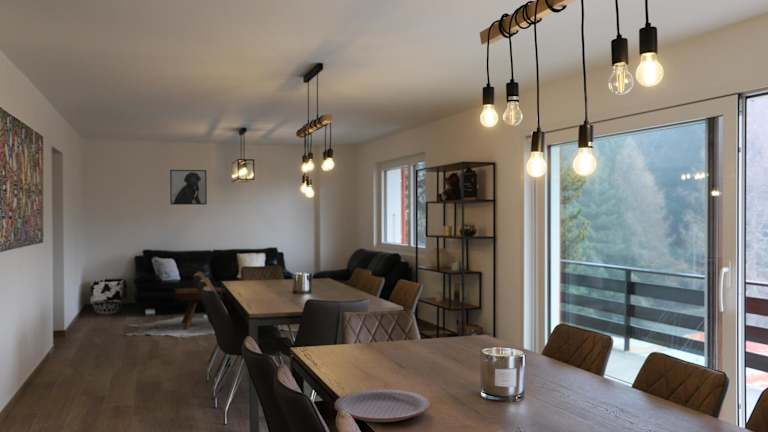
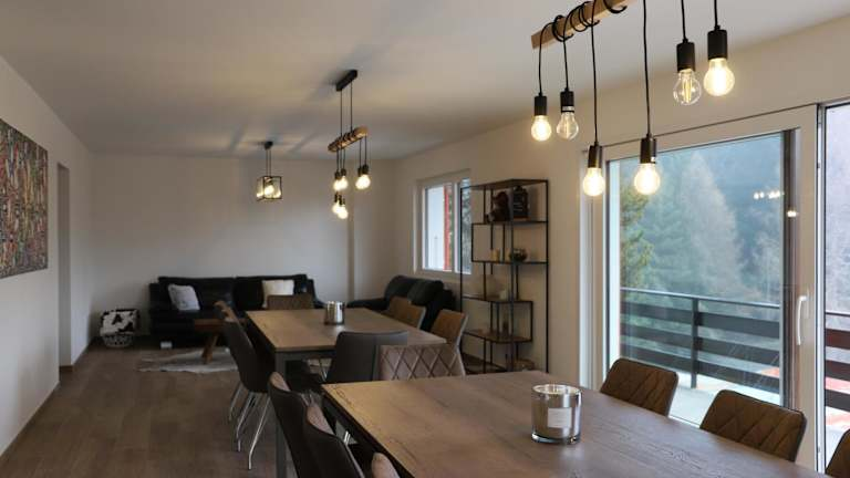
- plate [333,388,431,423]
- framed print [169,169,208,206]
